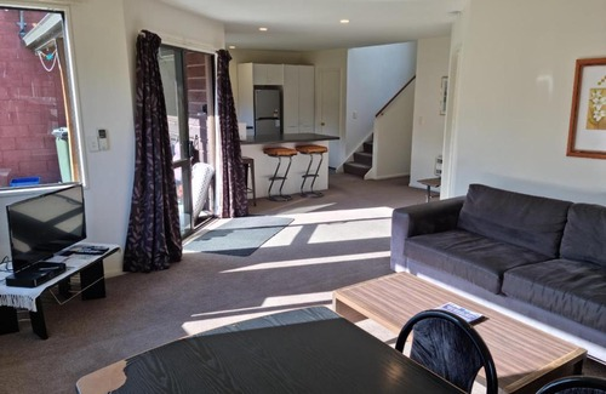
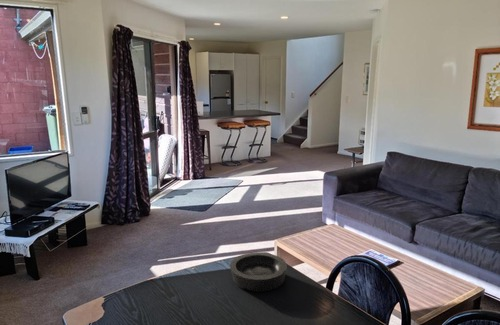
+ bowl [229,252,288,293]
